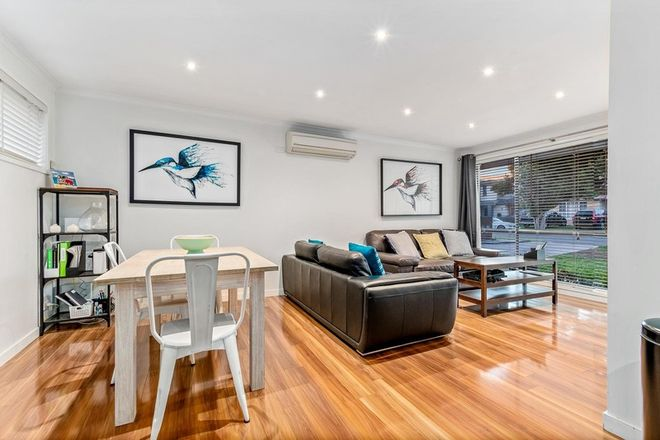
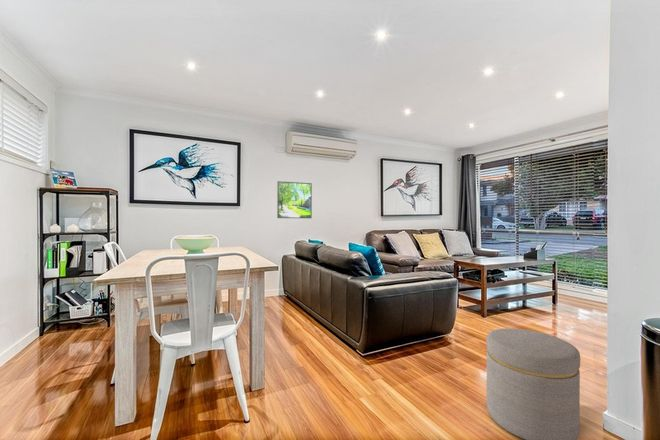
+ ottoman [485,327,581,440]
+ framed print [276,180,313,219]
